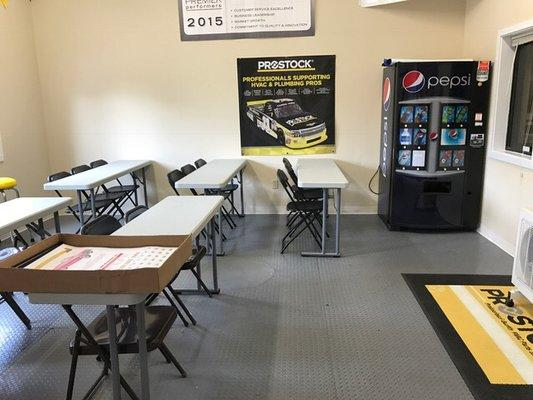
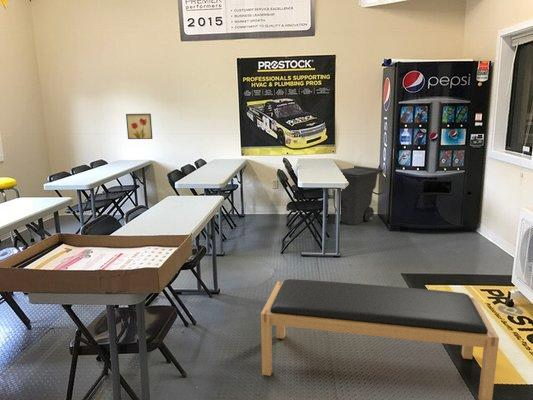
+ bench [260,278,500,400]
+ wall art [125,113,153,140]
+ trash can [332,165,384,226]
